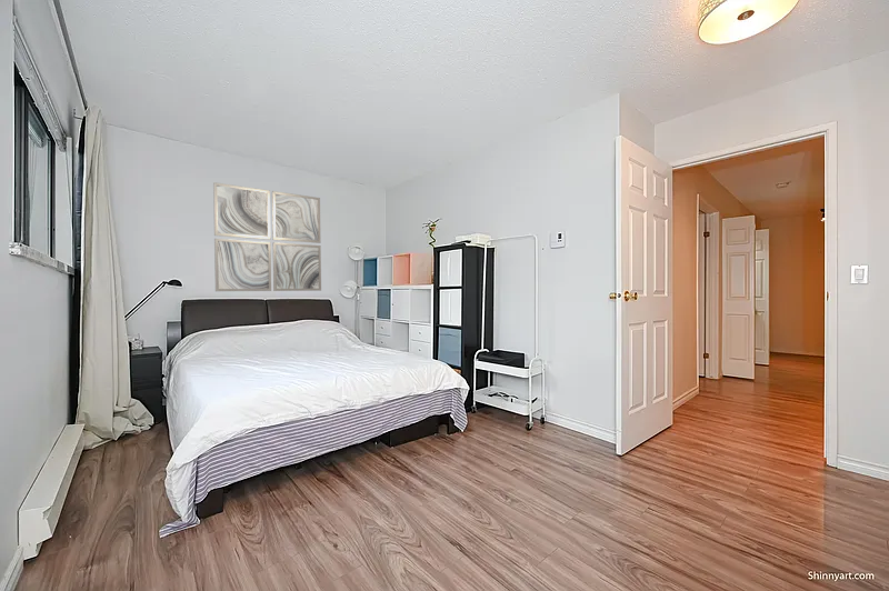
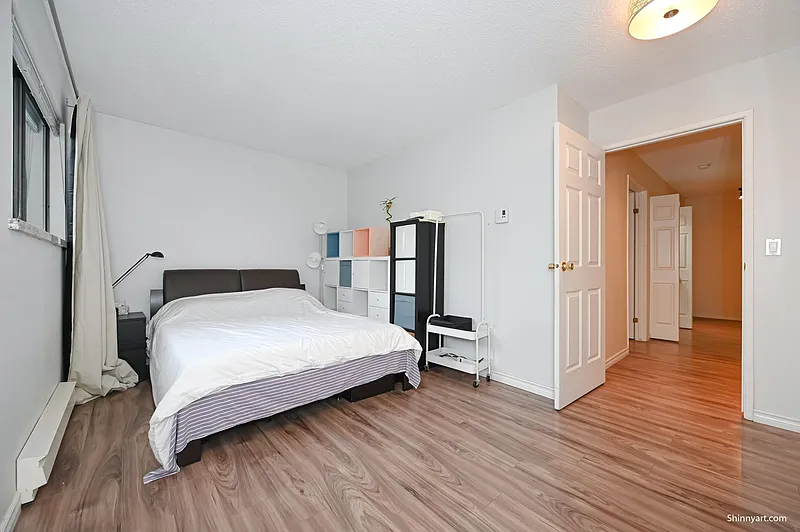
- wall art [212,181,322,292]
